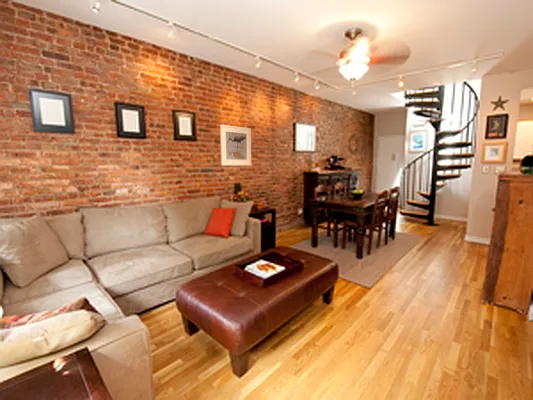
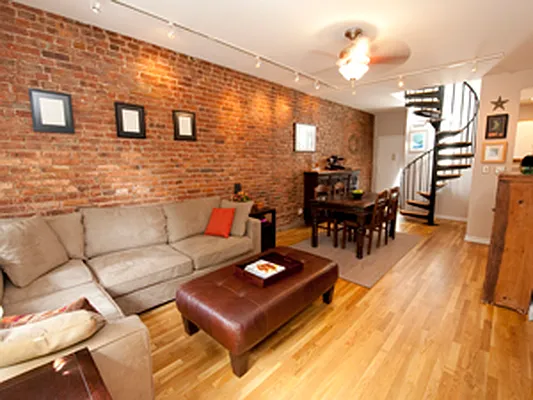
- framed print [219,124,252,167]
